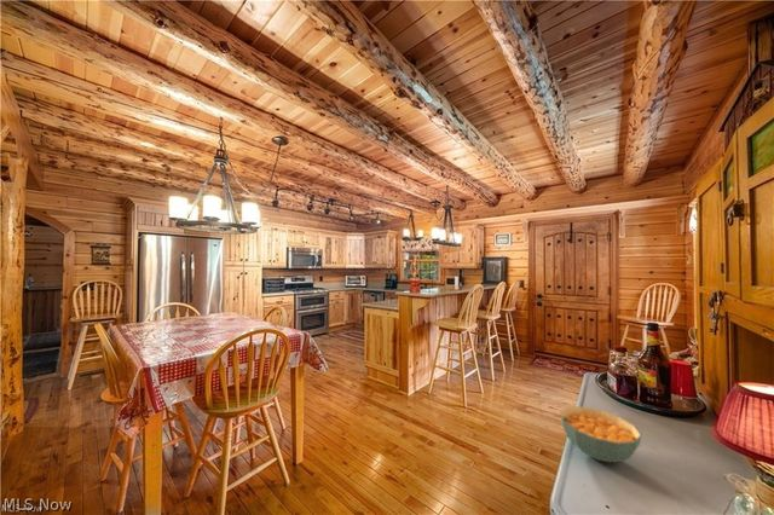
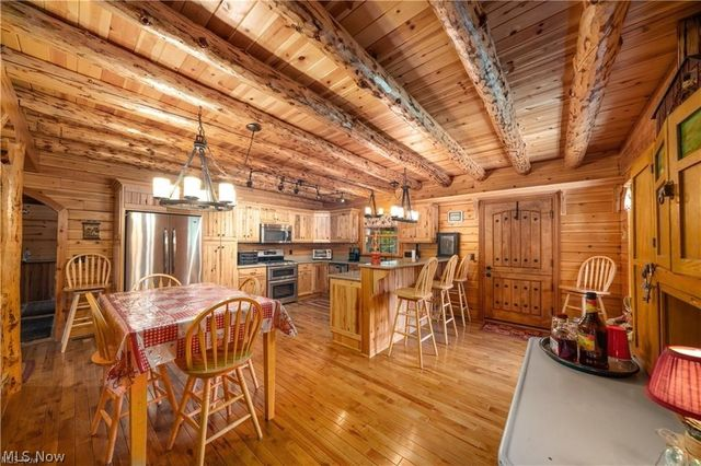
- cereal bowl [559,405,642,463]
